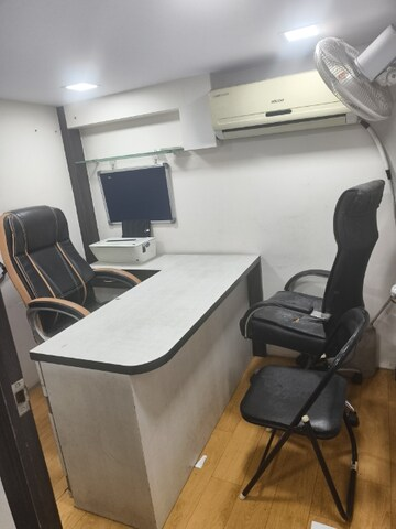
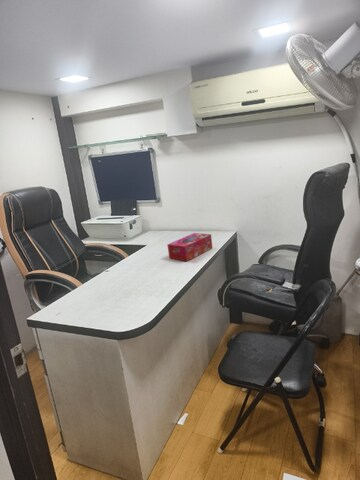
+ tissue box [166,232,213,262]
